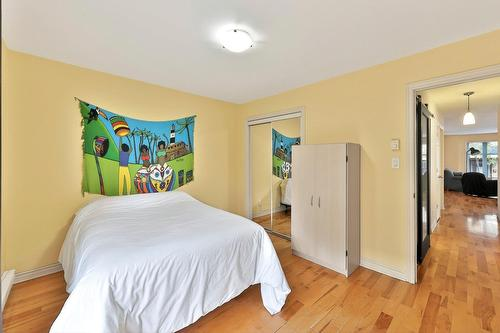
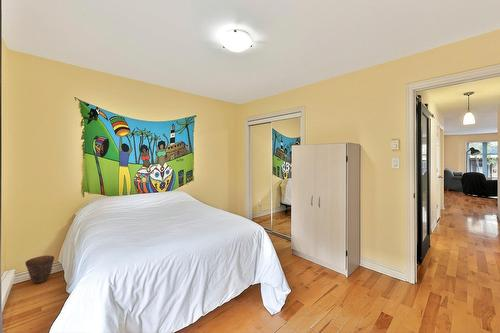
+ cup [24,254,55,284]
